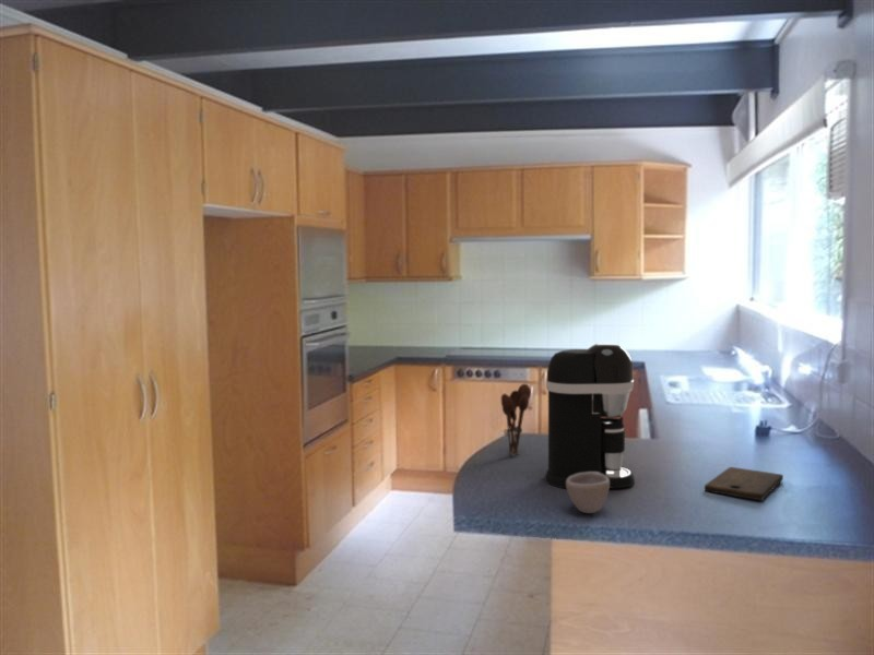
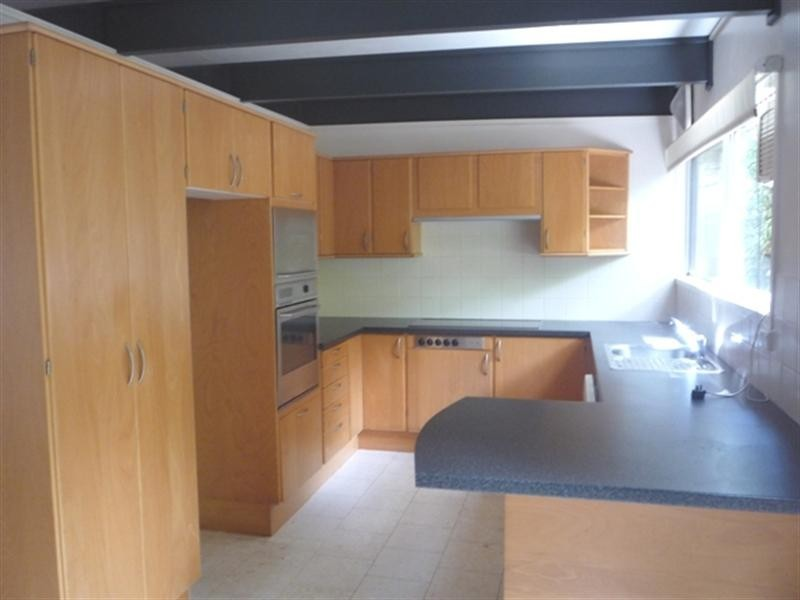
- cutting board [704,466,784,501]
- cup [566,472,610,514]
- coffee maker [544,342,636,489]
- utensil holder [500,383,532,456]
